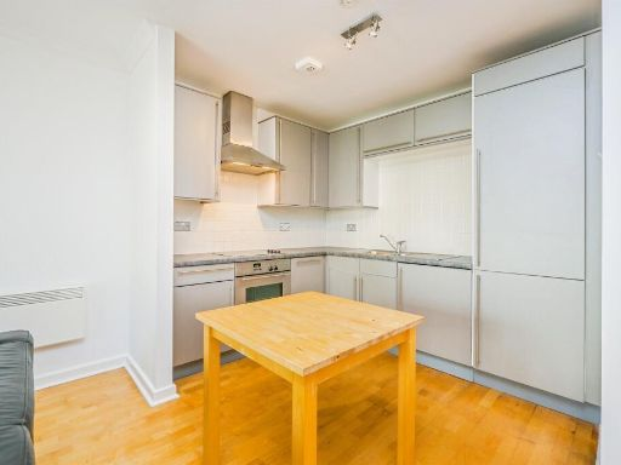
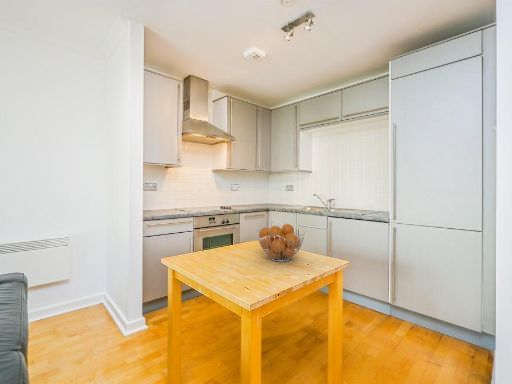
+ fruit basket [256,223,306,263]
